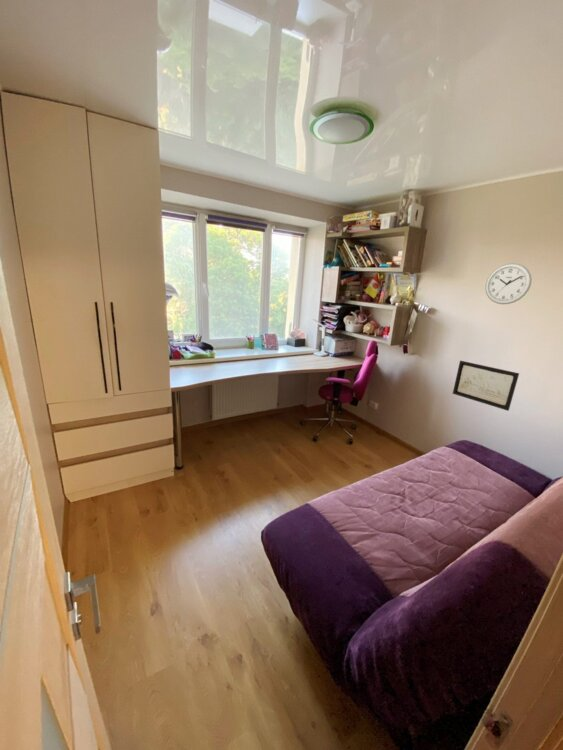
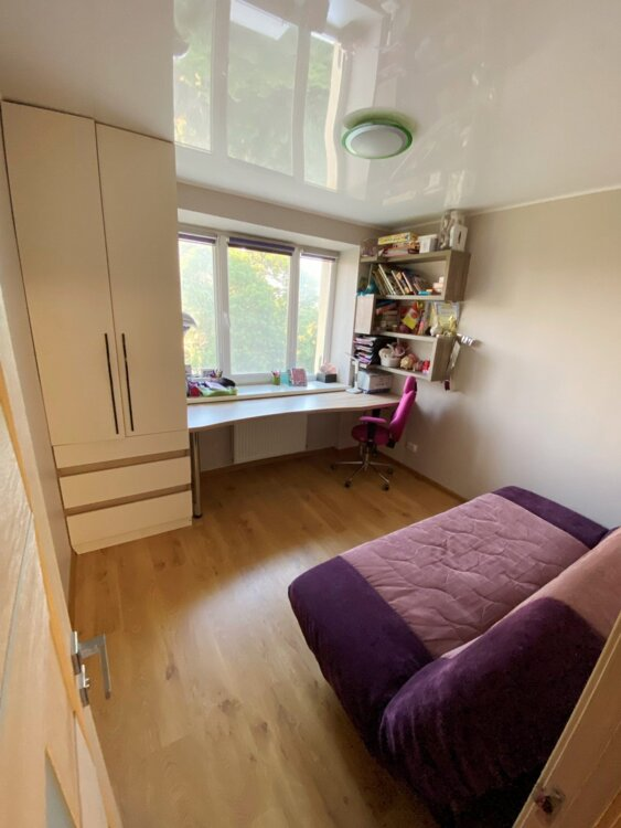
- wall art [452,360,520,412]
- wall clock [484,262,533,305]
